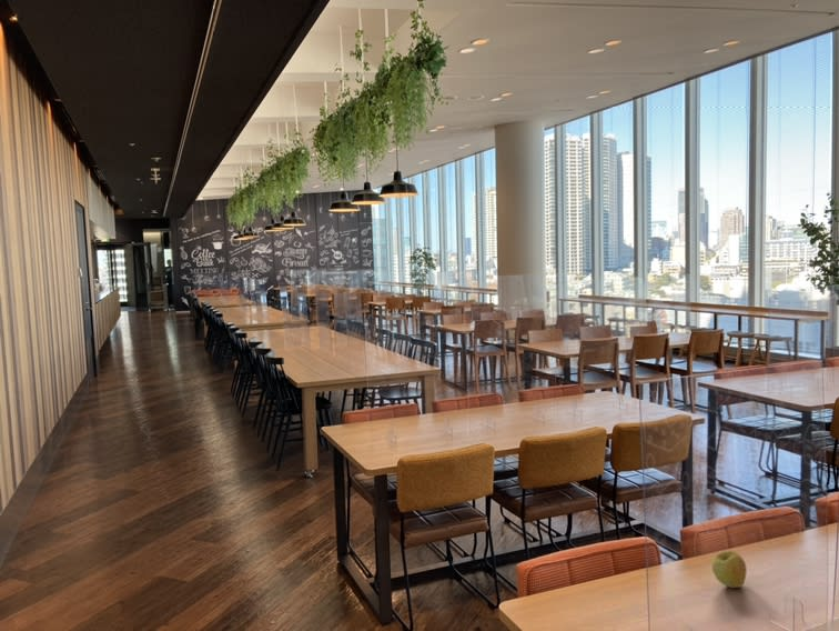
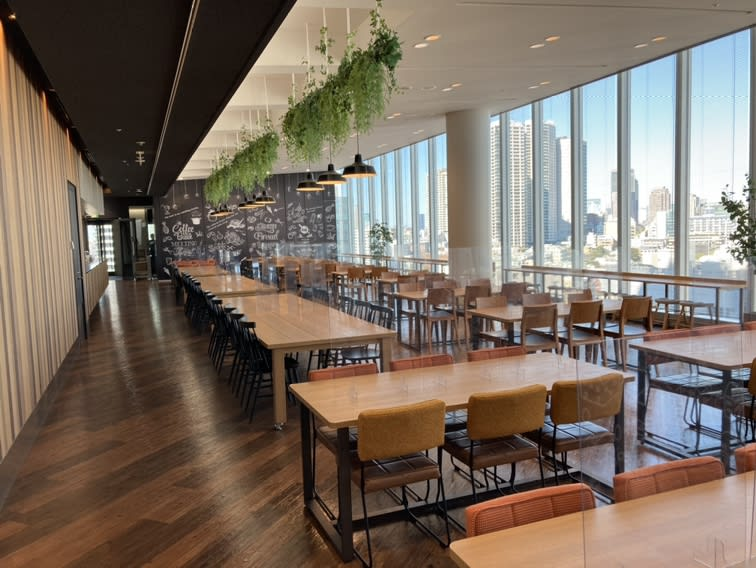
- apple [711,549,748,589]
